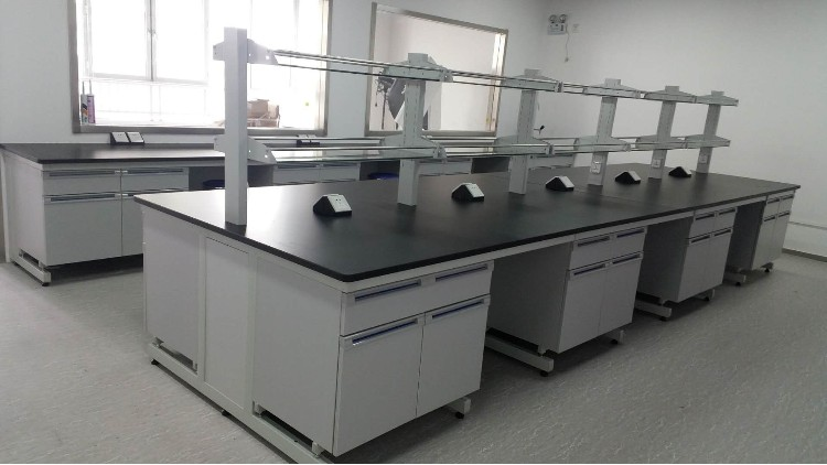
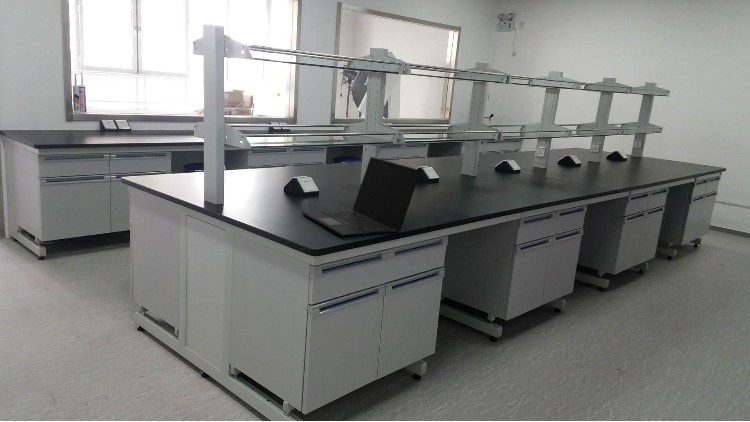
+ laptop [301,156,422,238]
